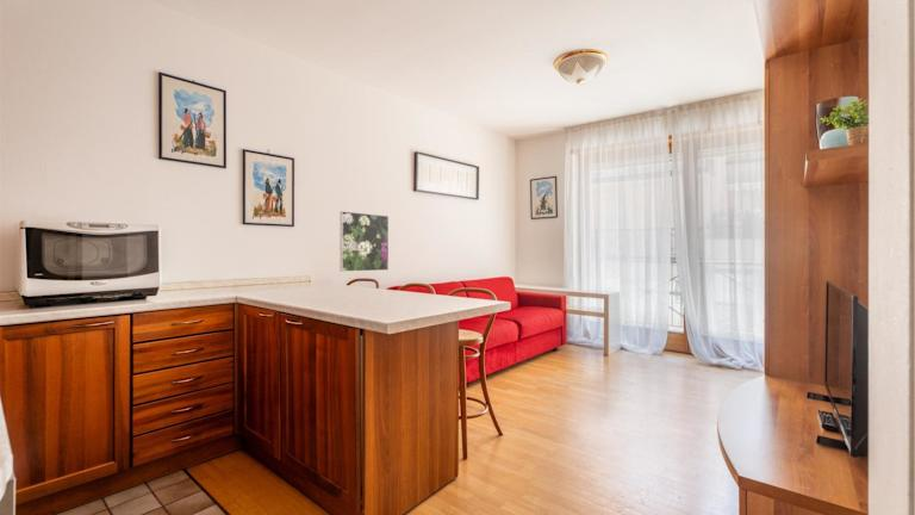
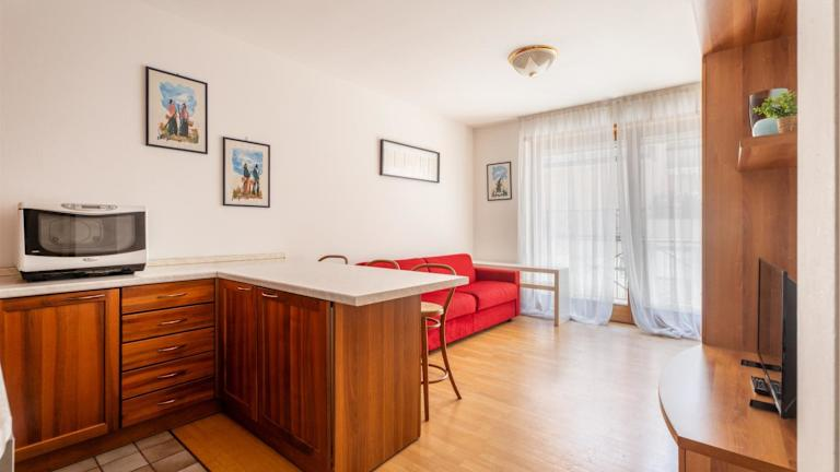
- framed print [338,210,390,273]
